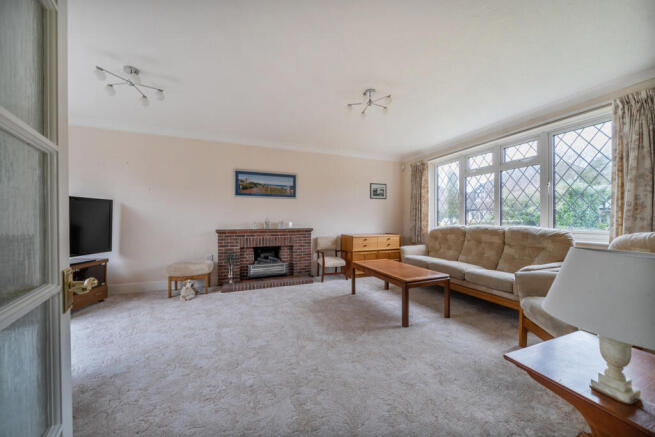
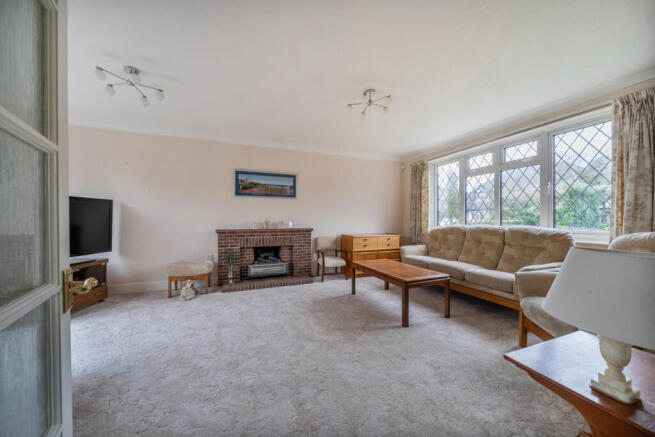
- picture frame [369,182,387,200]
